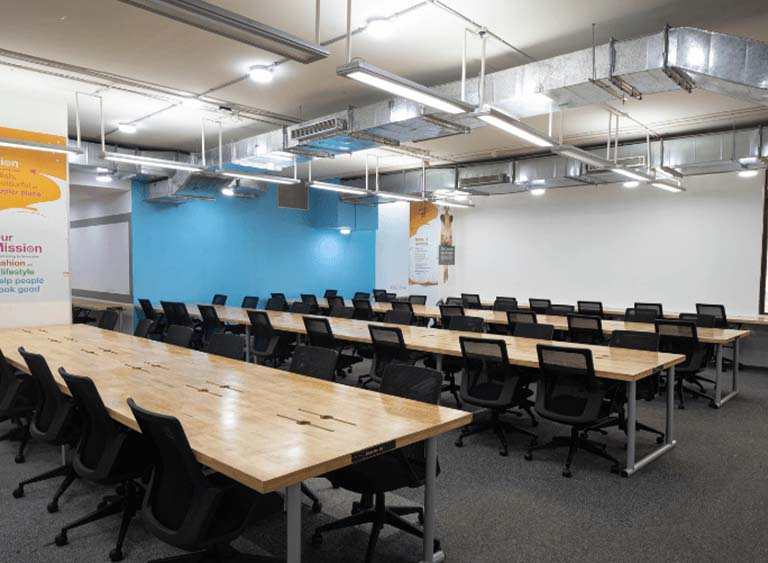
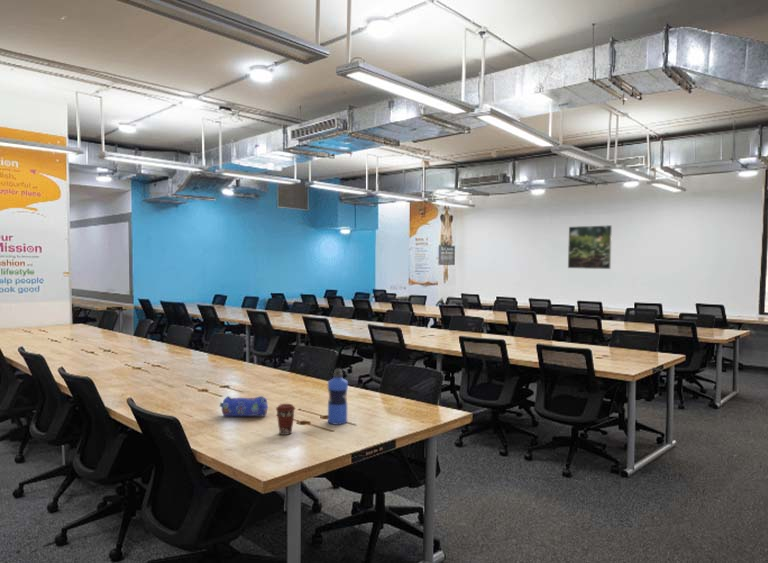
+ coffee cup [275,403,296,436]
+ pencil case [219,395,269,417]
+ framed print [567,224,613,270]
+ water bottle [327,367,349,426]
